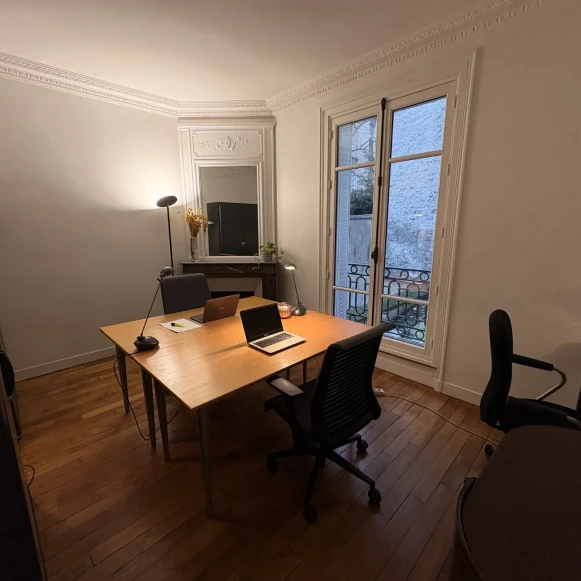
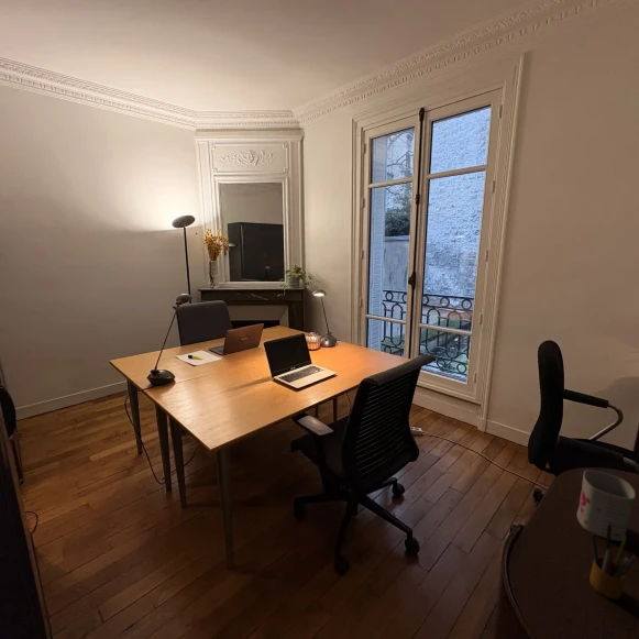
+ pencil box [588,521,637,601]
+ mug [576,469,637,542]
